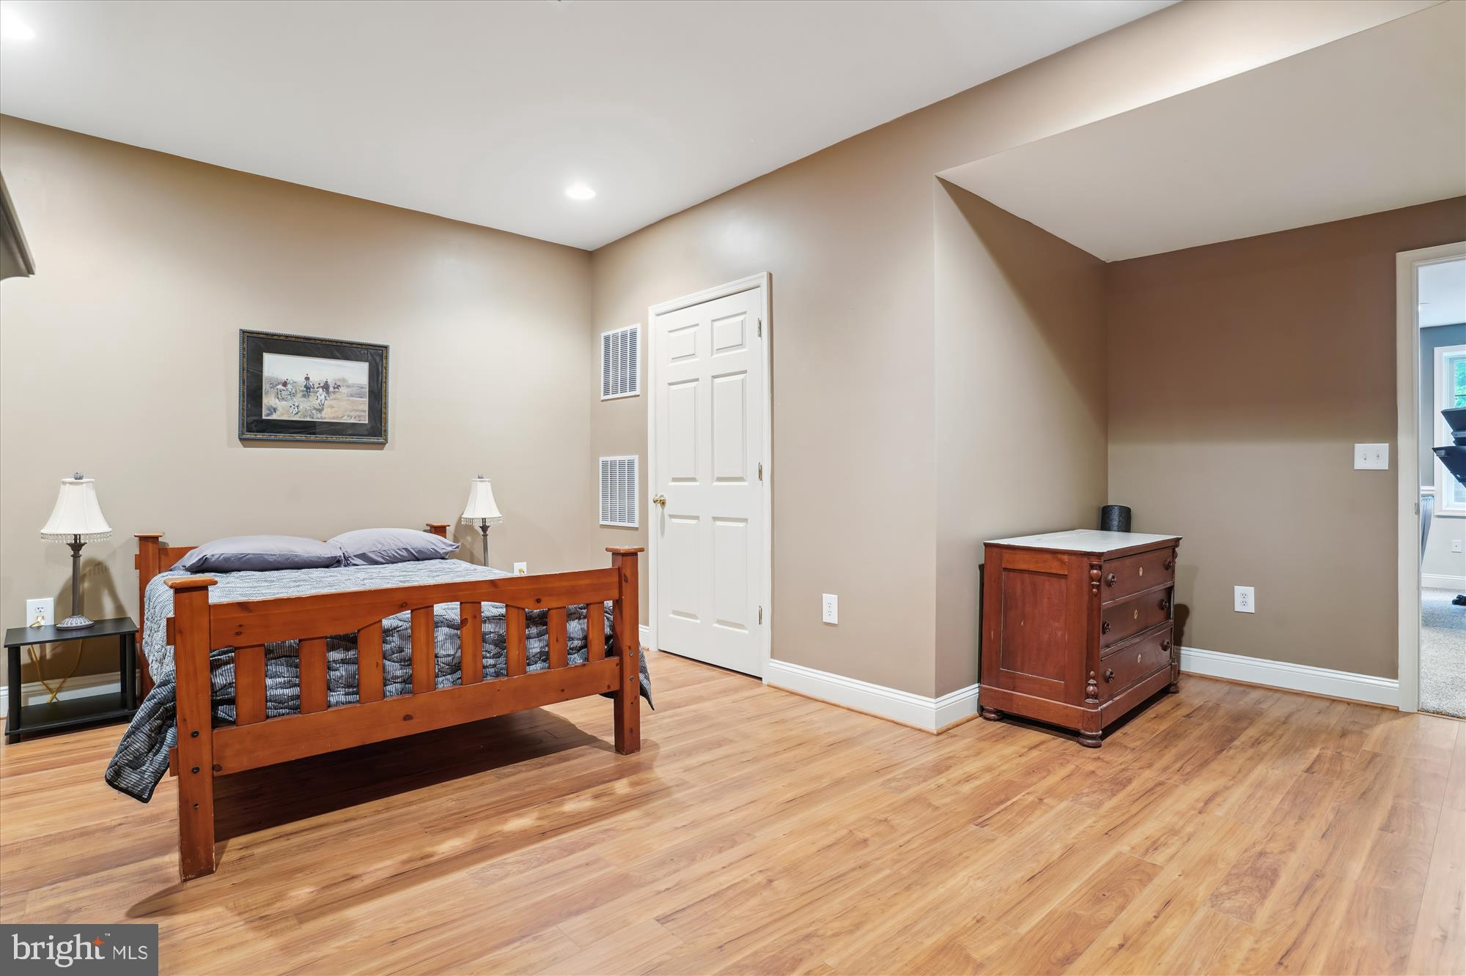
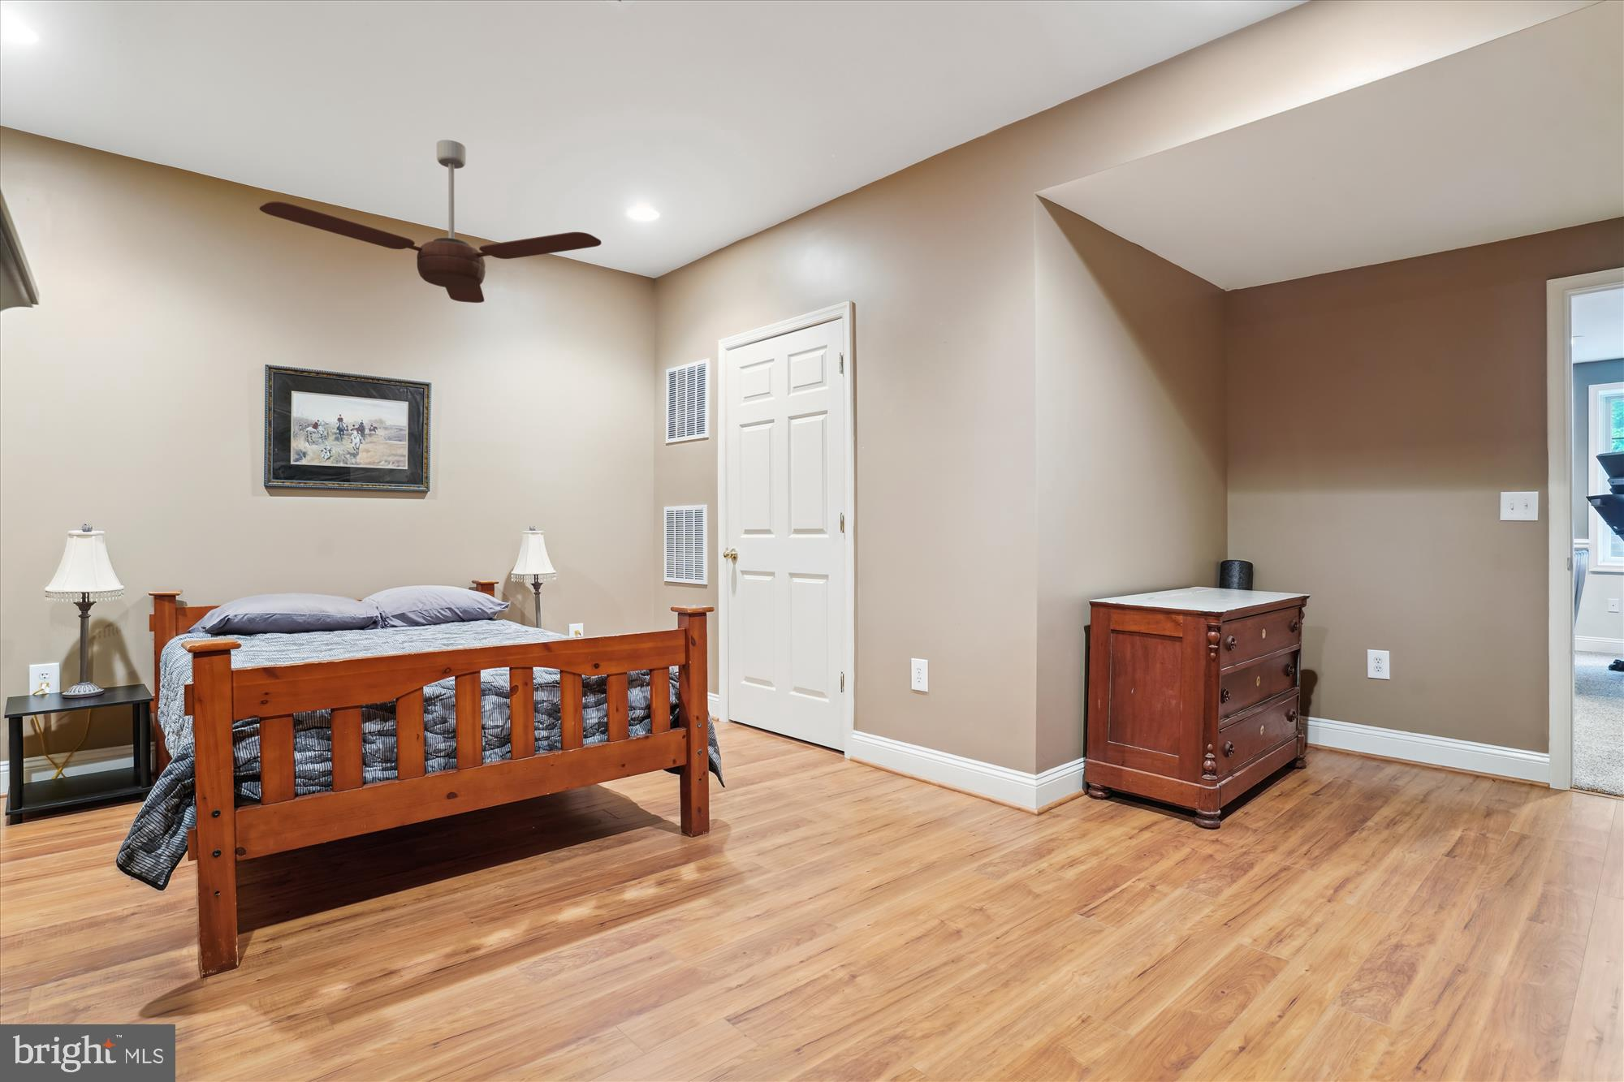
+ ceiling fan [258,139,603,303]
